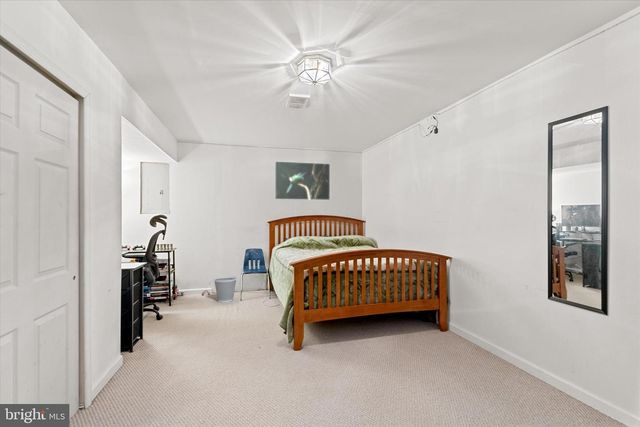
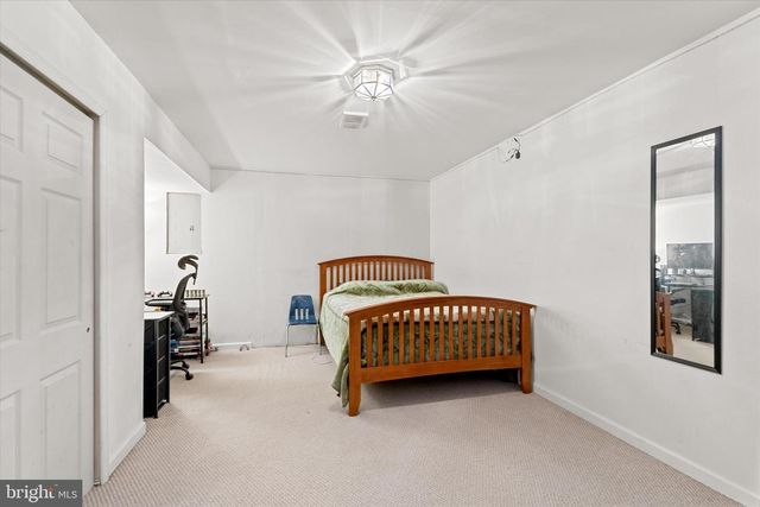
- wastebasket [213,275,238,303]
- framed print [274,160,331,201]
